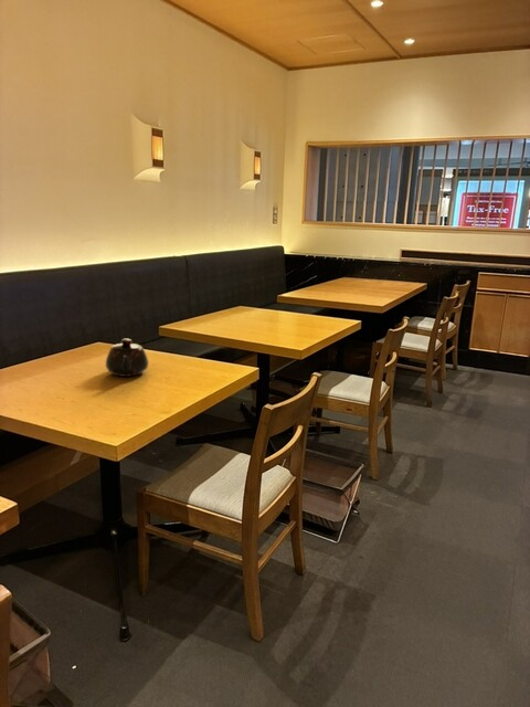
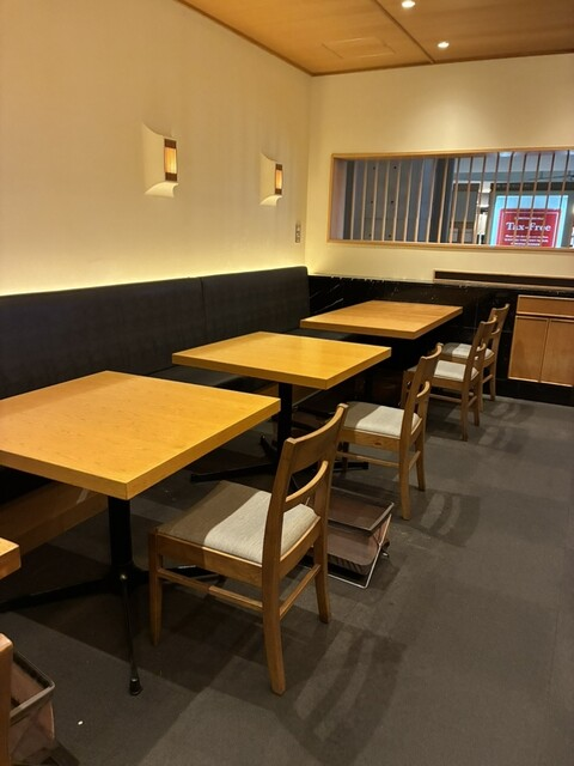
- teapot [105,338,150,378]
